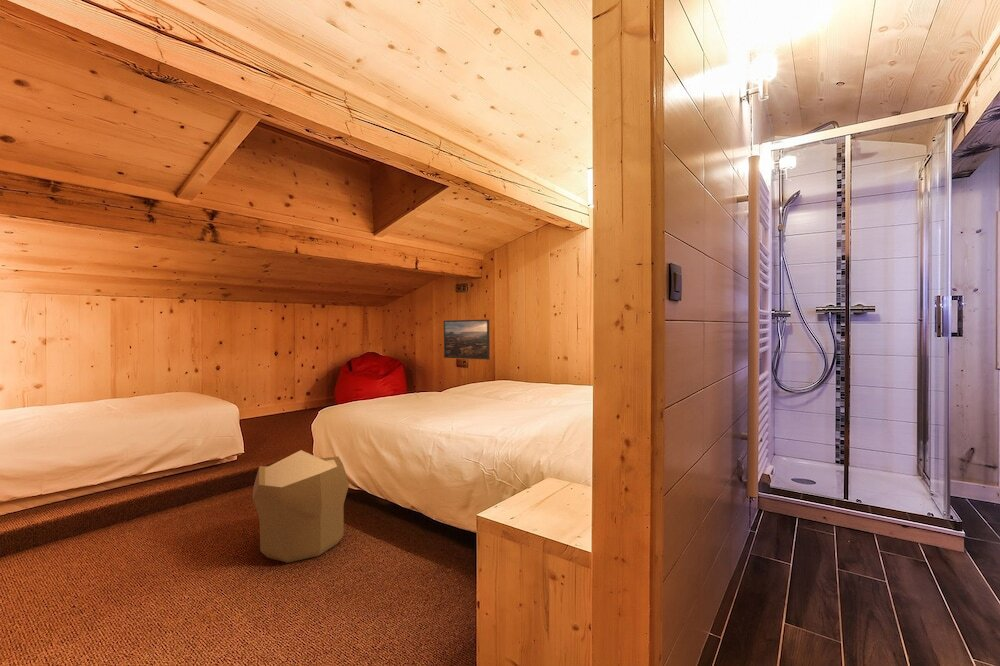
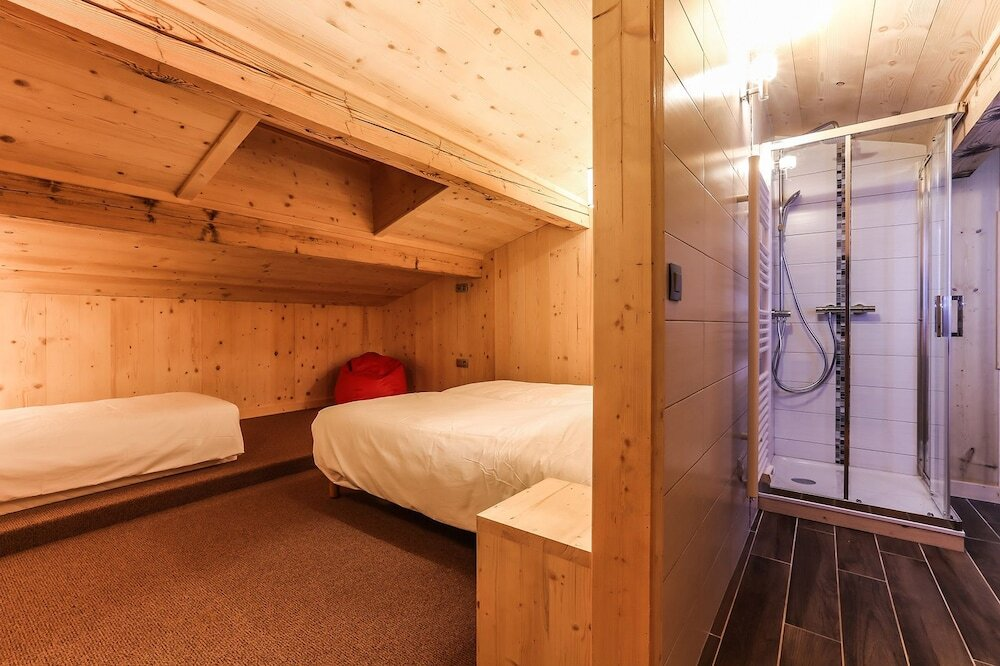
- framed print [443,319,491,361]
- pouf [252,449,350,564]
